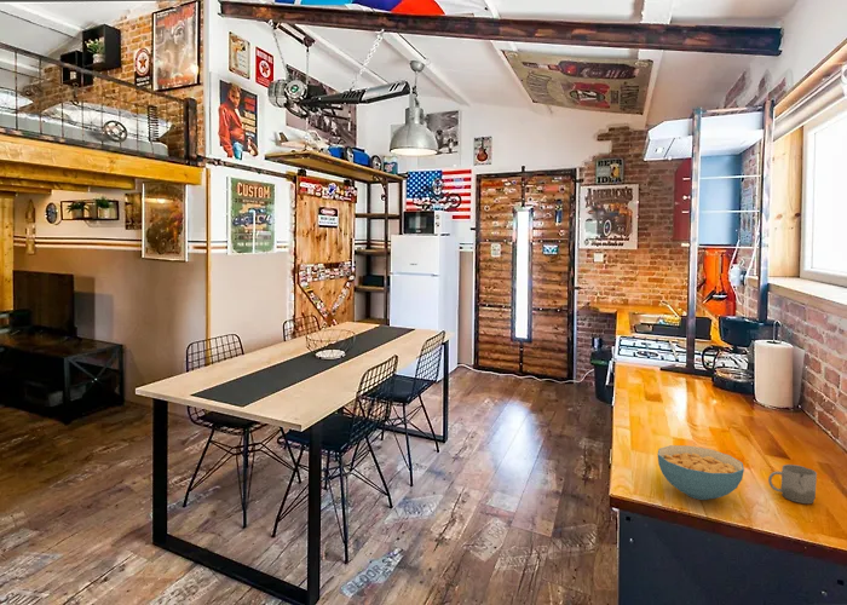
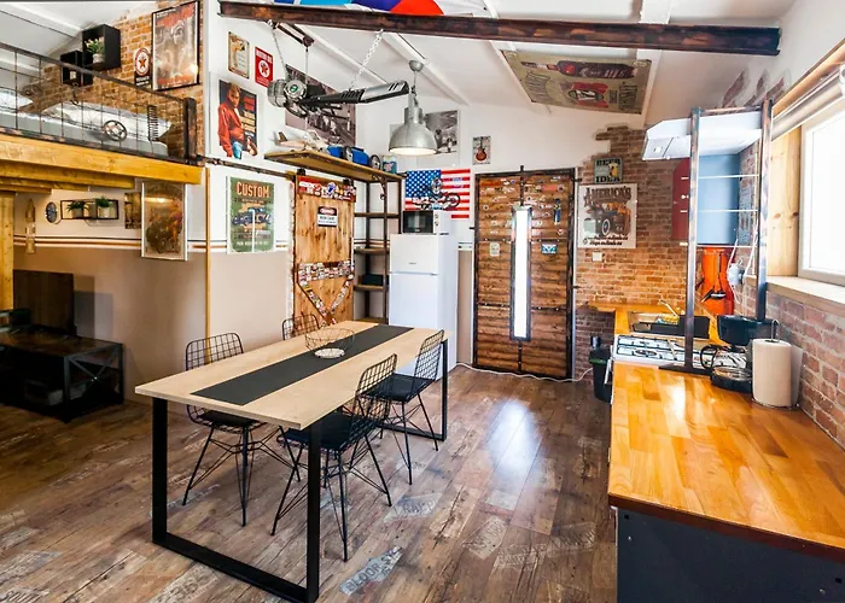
- cereal bowl [657,444,745,501]
- cup [767,463,818,505]
